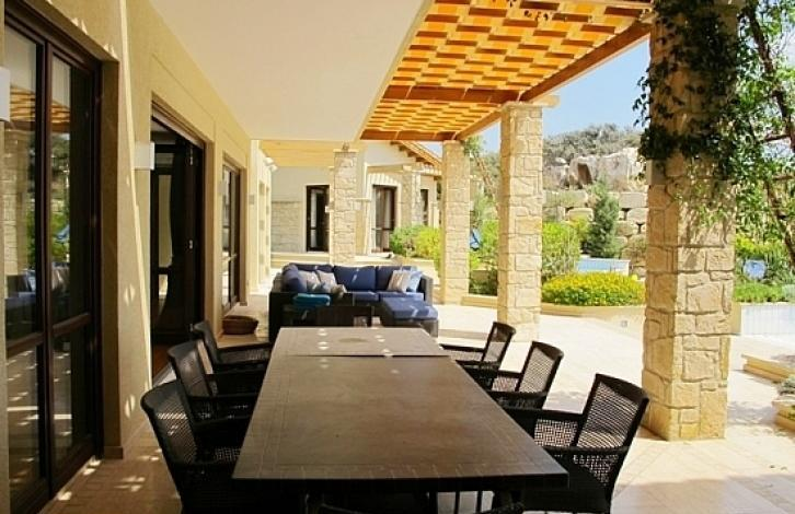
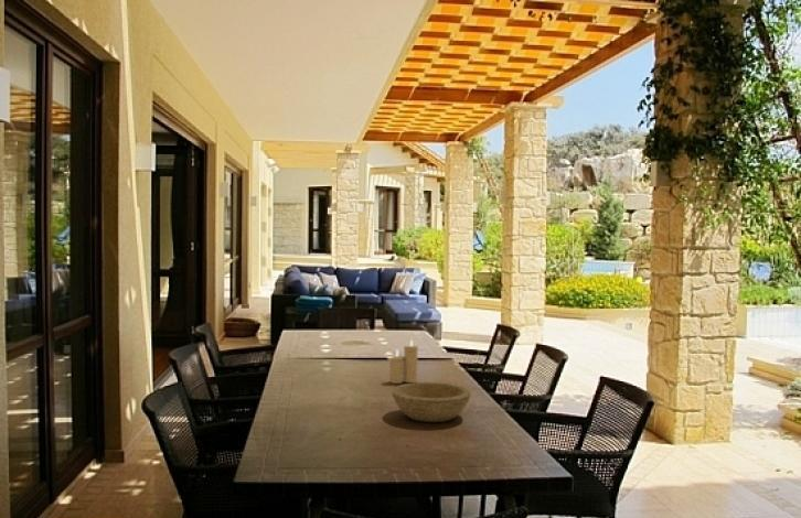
+ bowl [391,381,472,423]
+ candle [388,339,419,385]
